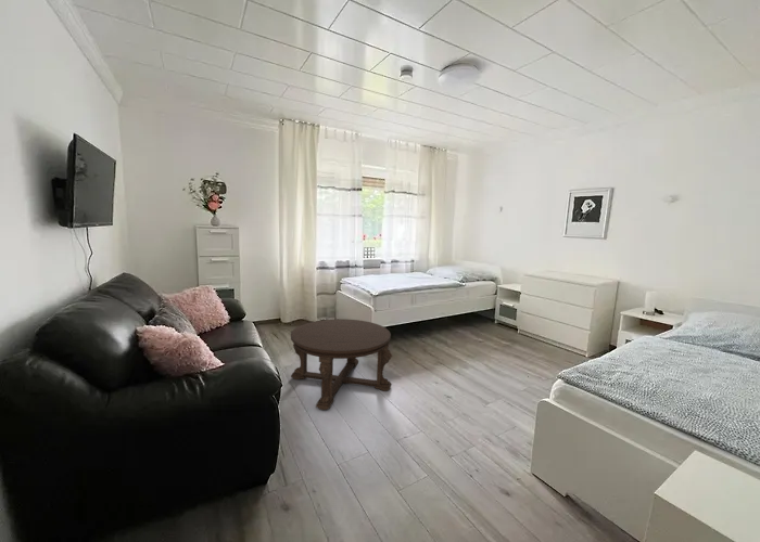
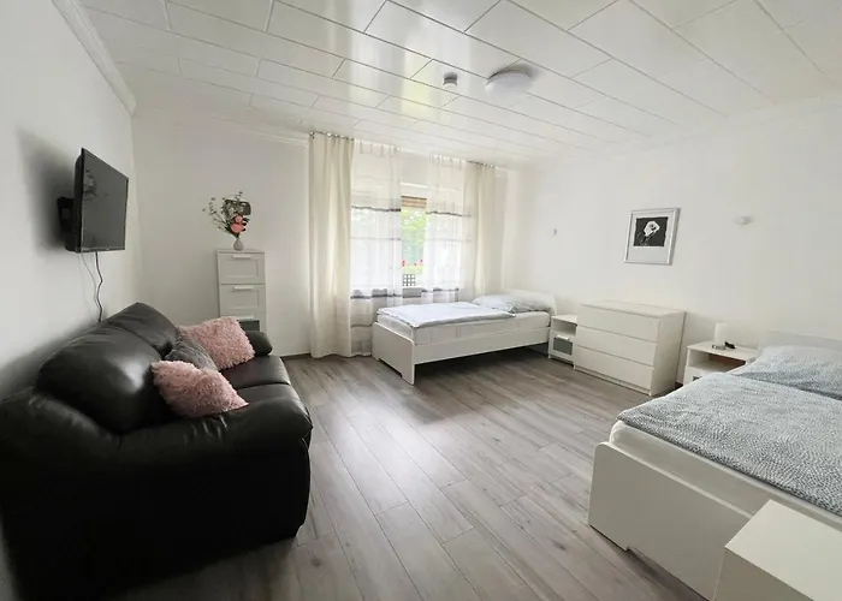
- coffee table [290,318,393,411]
